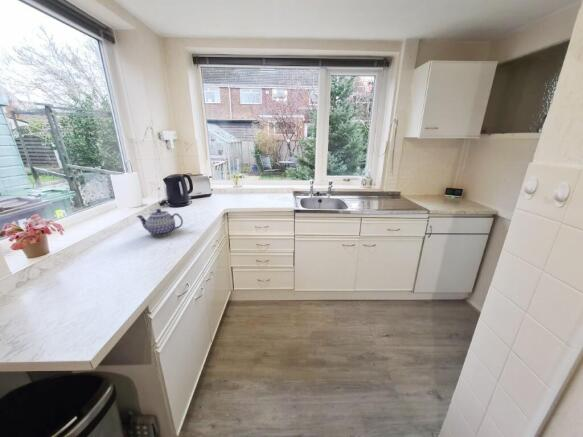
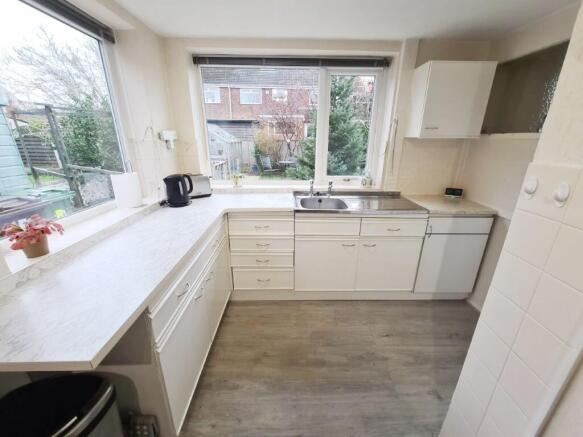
- teapot [135,208,184,237]
